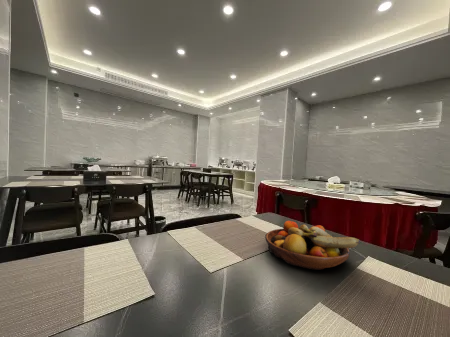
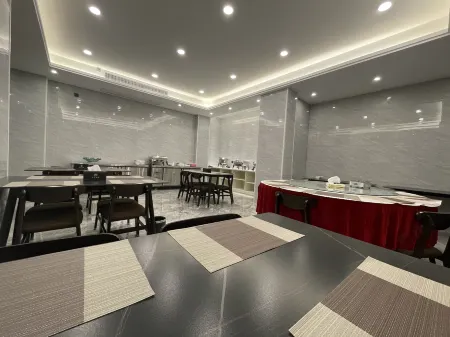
- fruit bowl [264,220,361,271]
